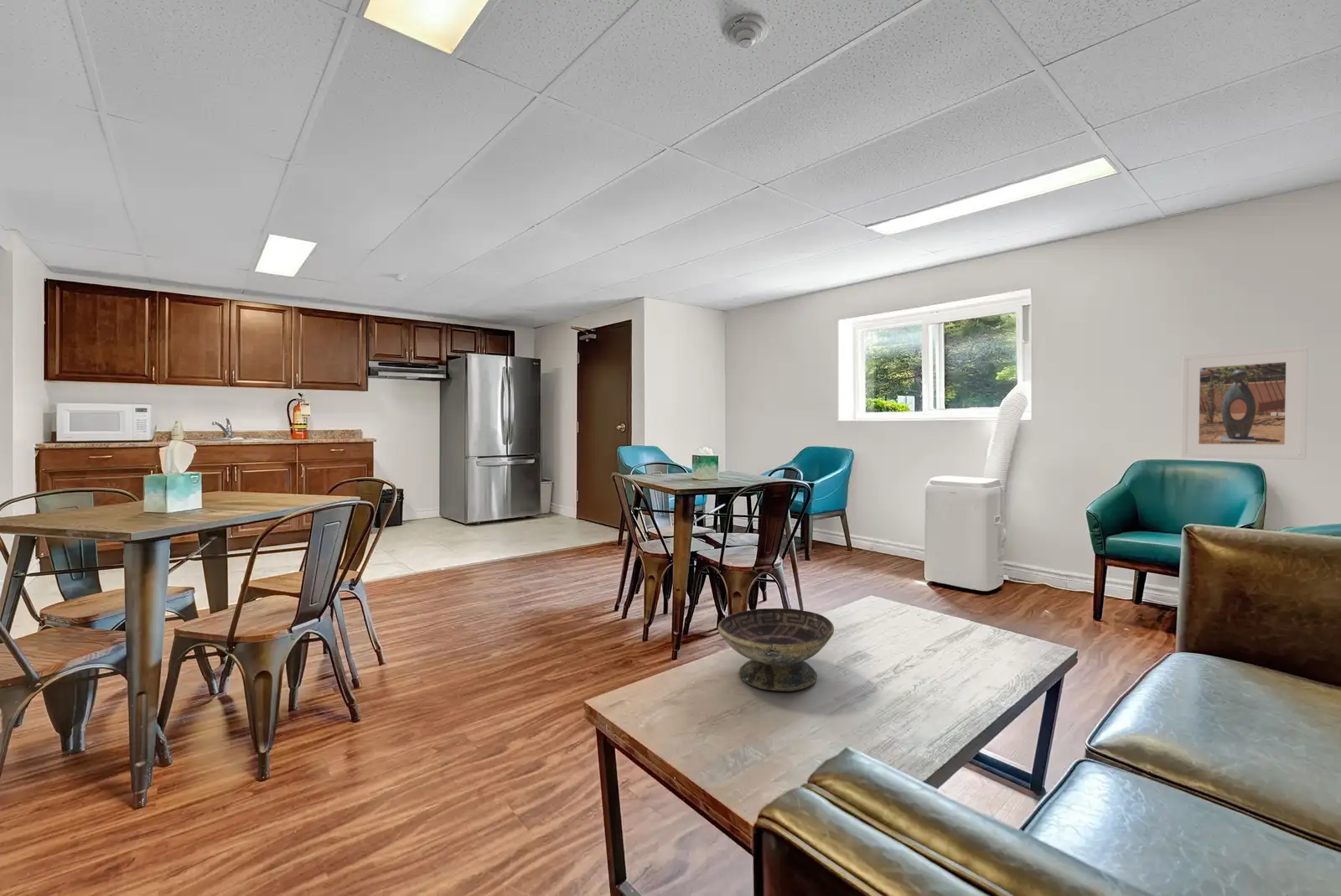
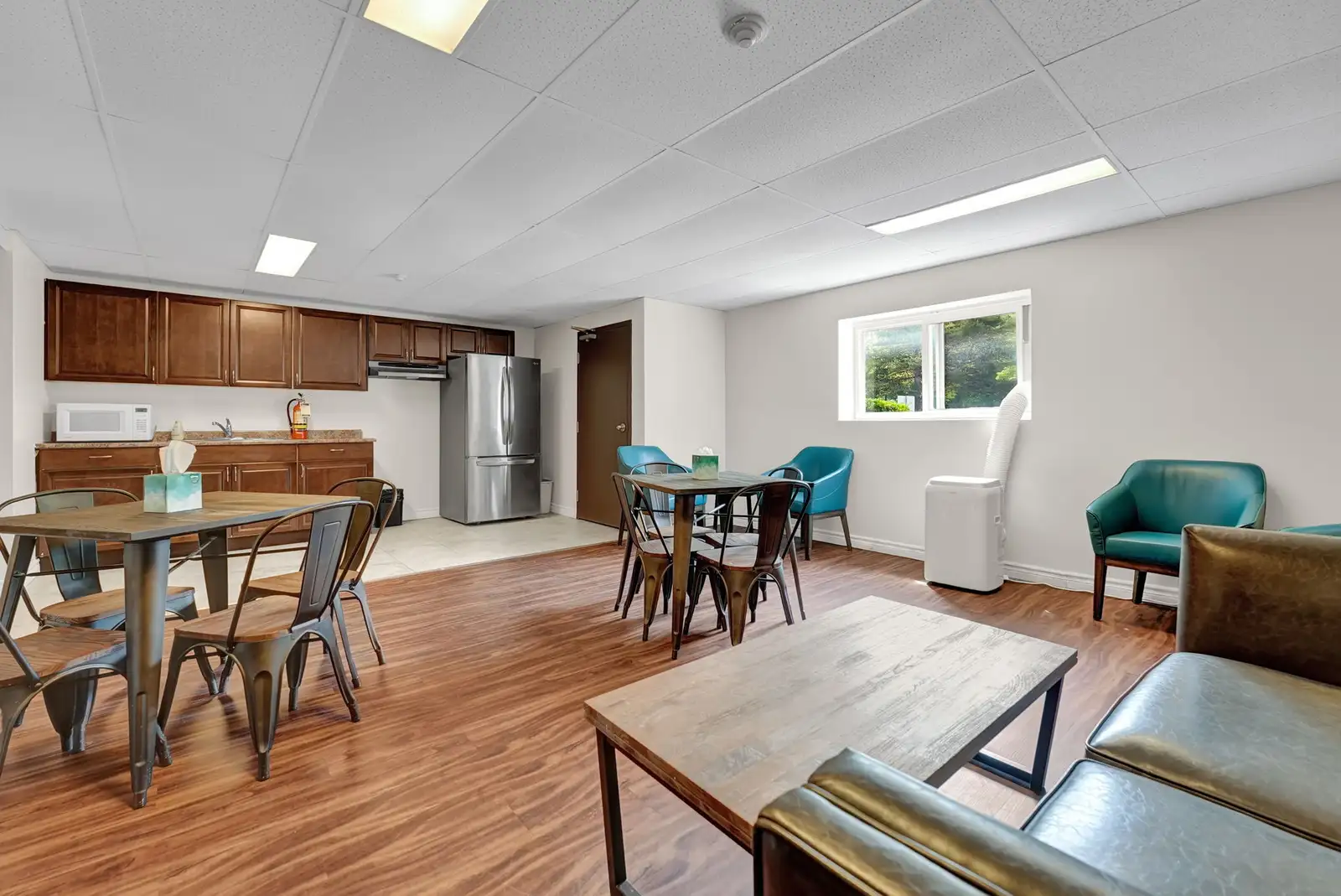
- decorative bowl [717,608,835,691]
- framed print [1180,344,1309,460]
